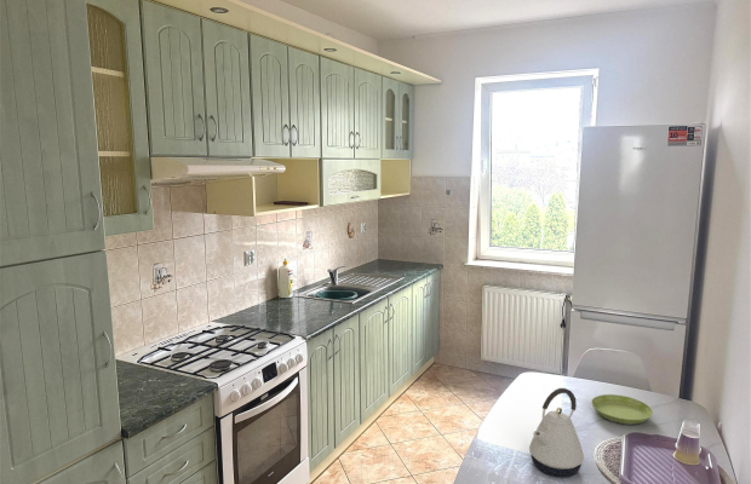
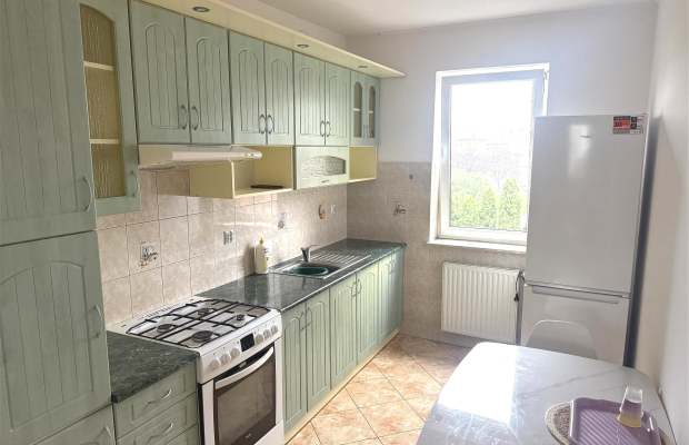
- kettle [528,387,585,478]
- saucer [590,393,654,425]
